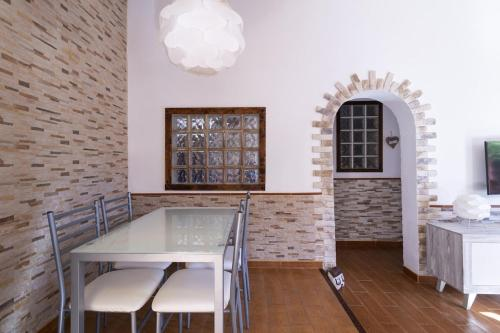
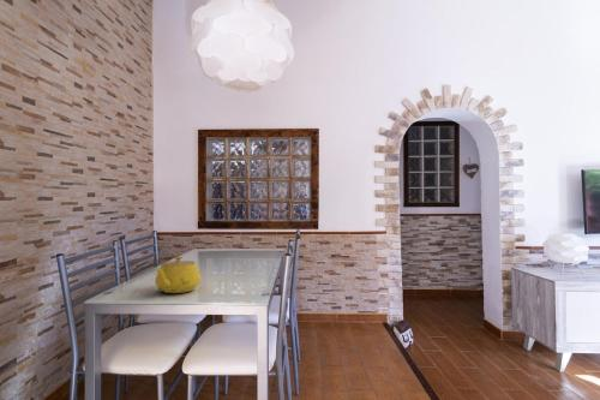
+ teapot [154,255,202,294]
